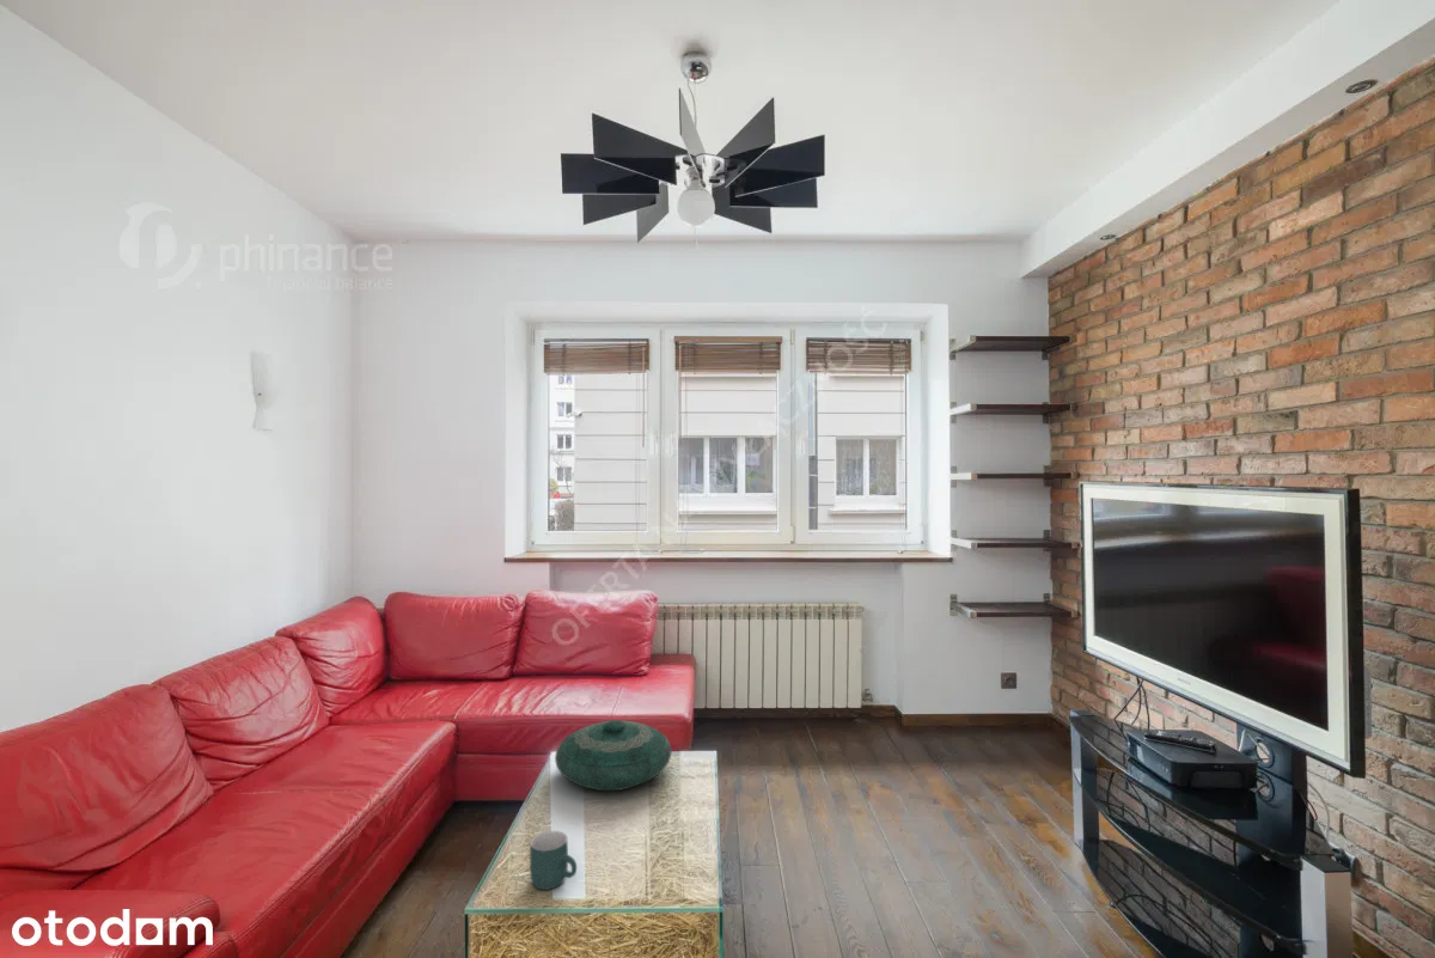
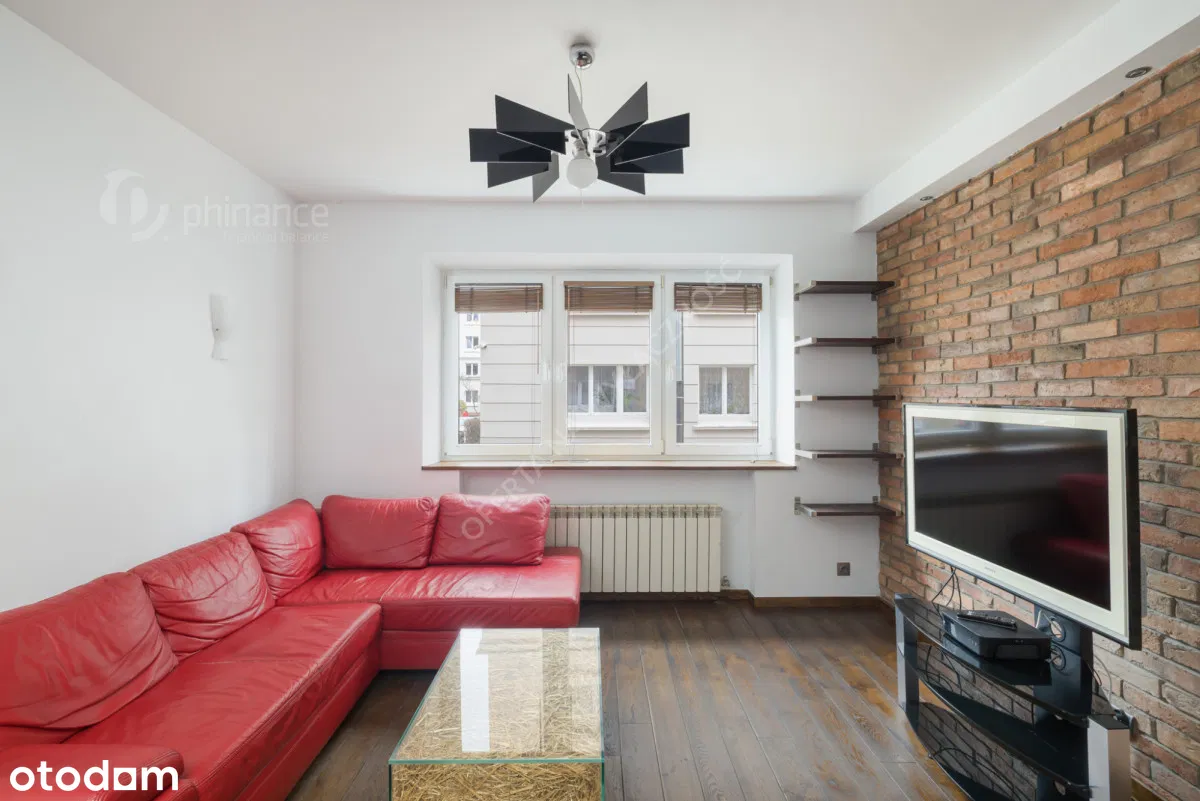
- mug [529,830,578,891]
- decorative bowl [554,719,672,792]
